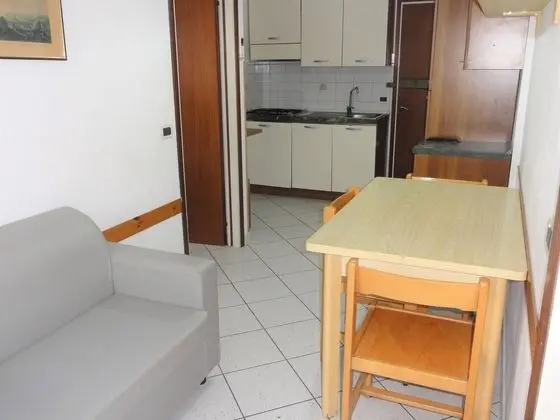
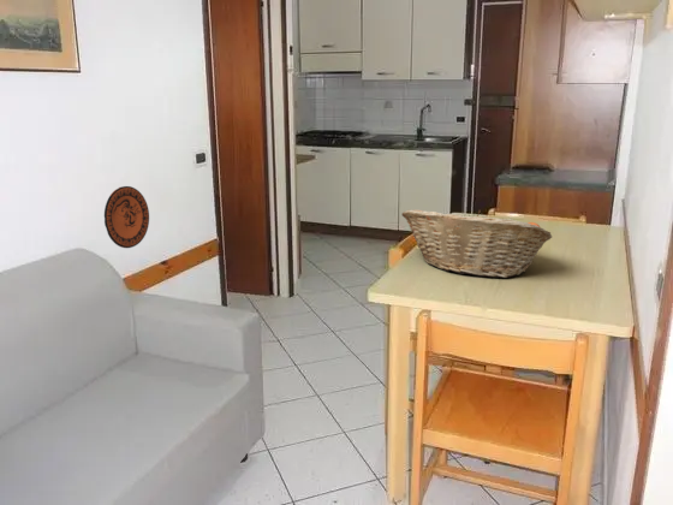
+ fruit basket [401,208,553,279]
+ decorative plate [103,185,150,249]
